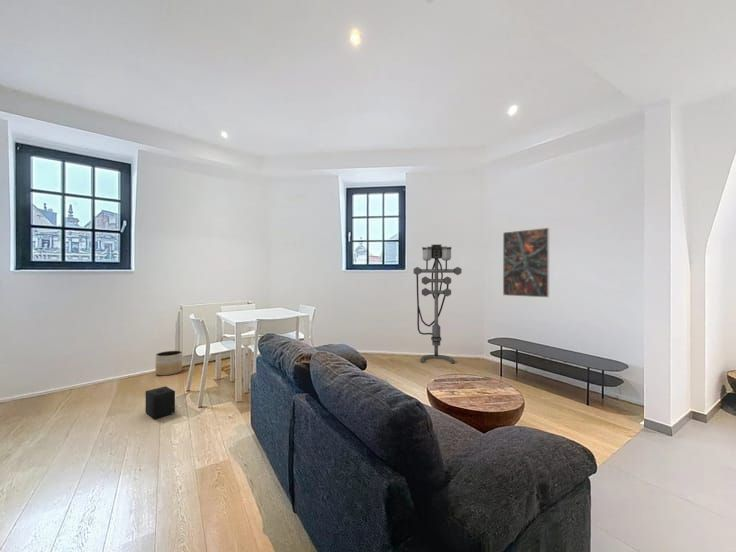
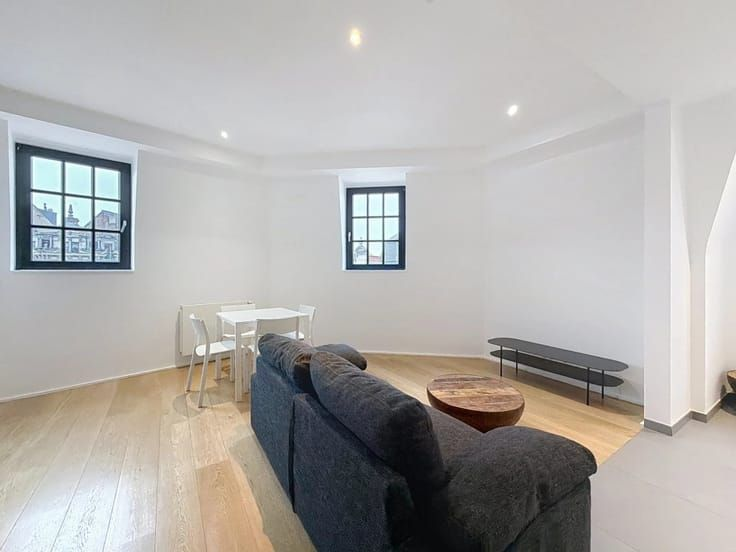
- speaker [145,385,177,420]
- floor lamp [412,243,463,364]
- planter [155,350,183,377]
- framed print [502,227,550,298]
